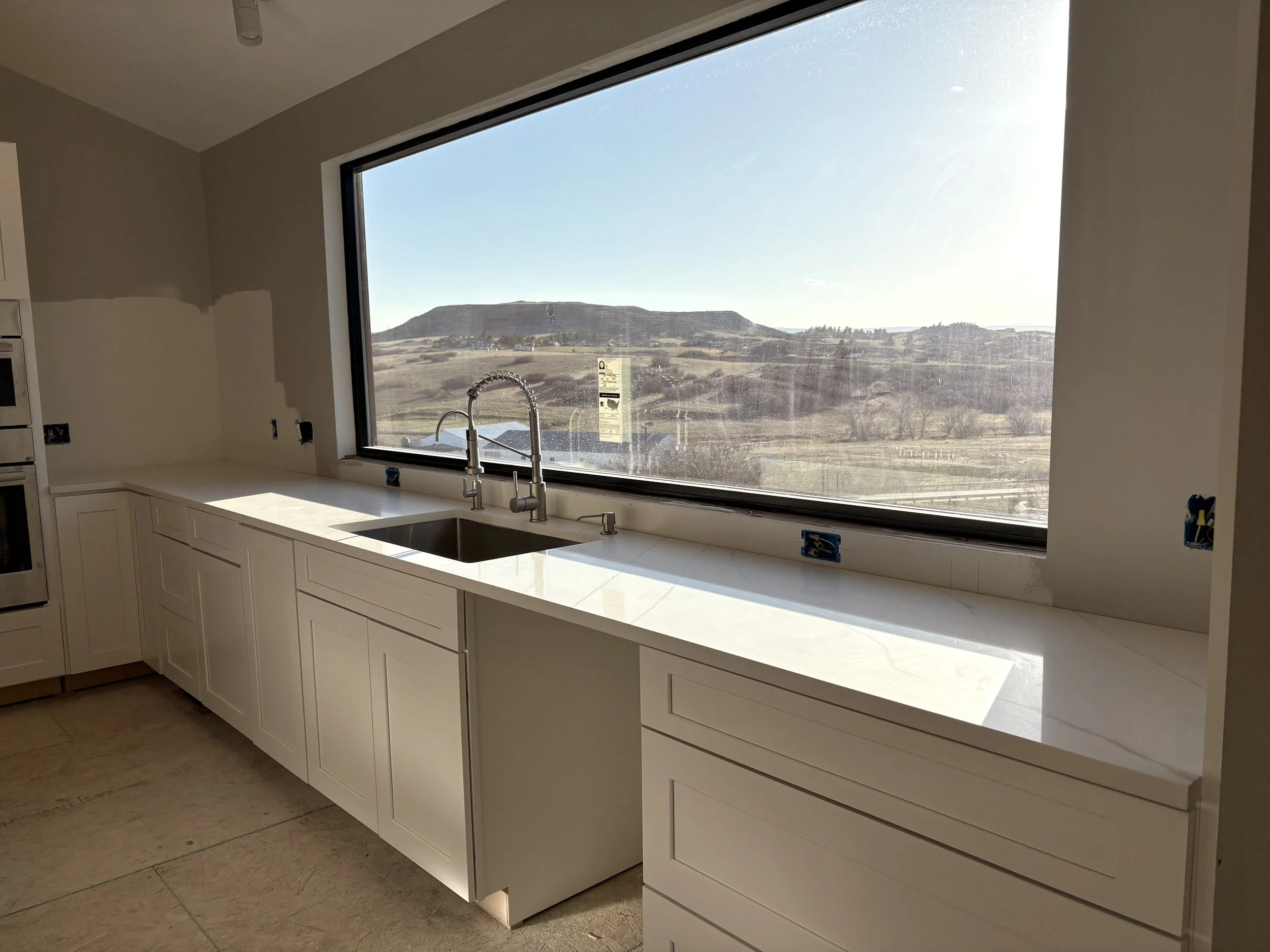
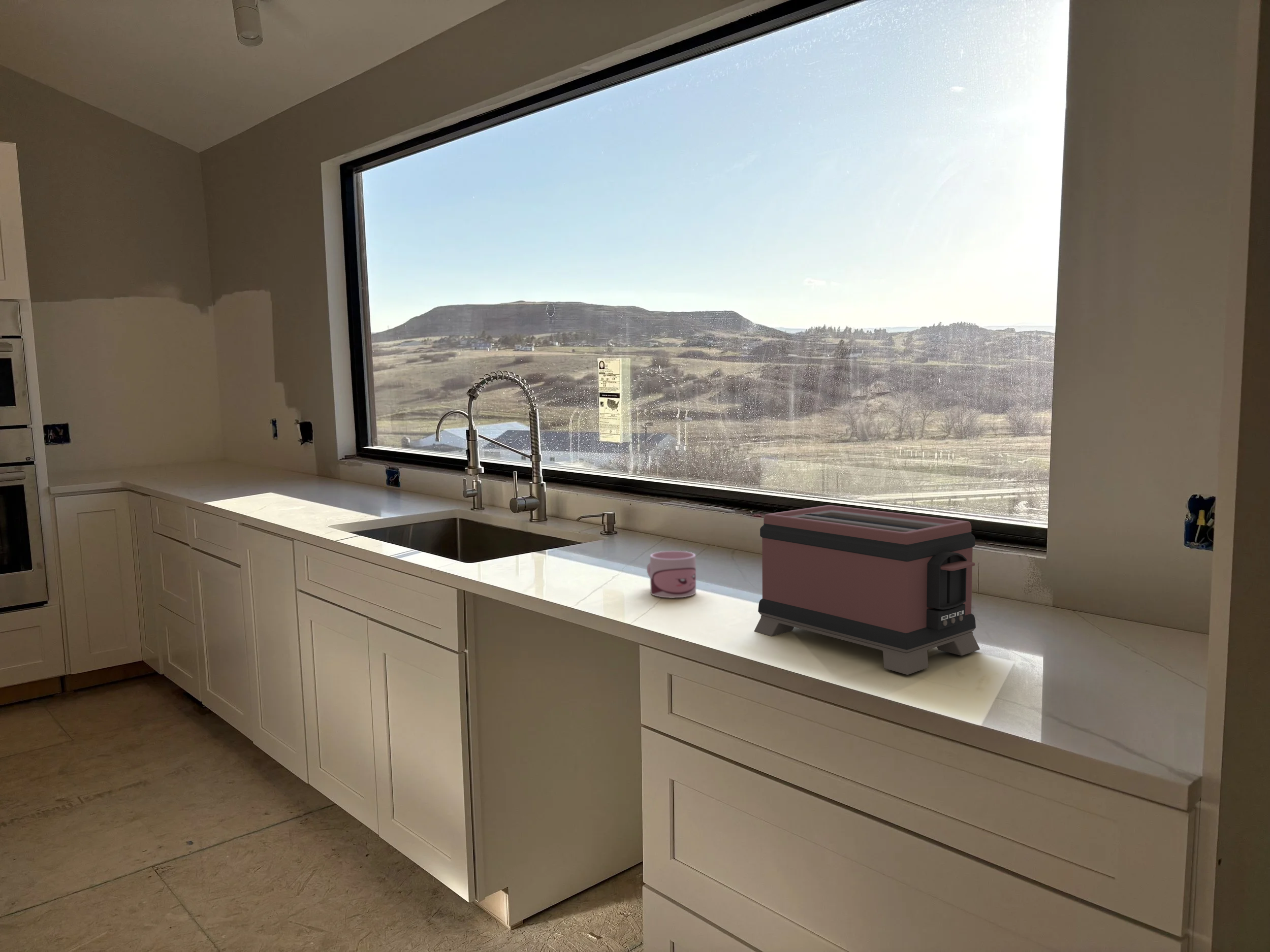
+ mug [646,550,696,599]
+ toaster [754,505,980,675]
